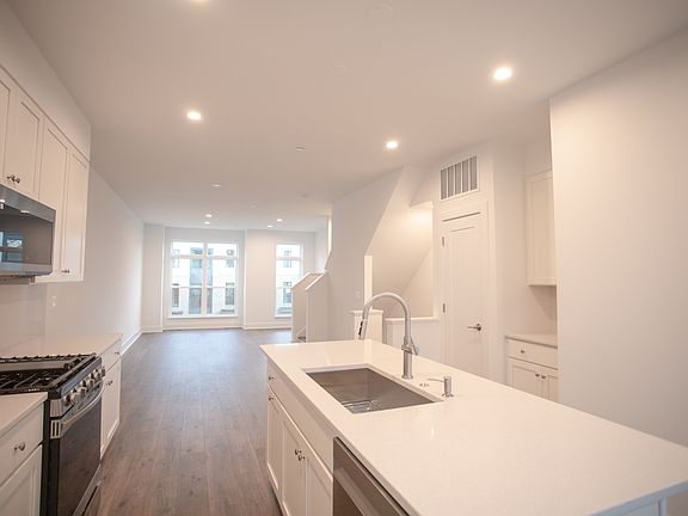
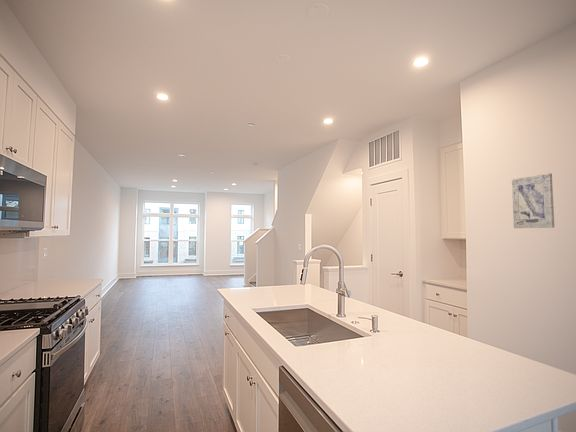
+ wall art [511,172,556,229]
